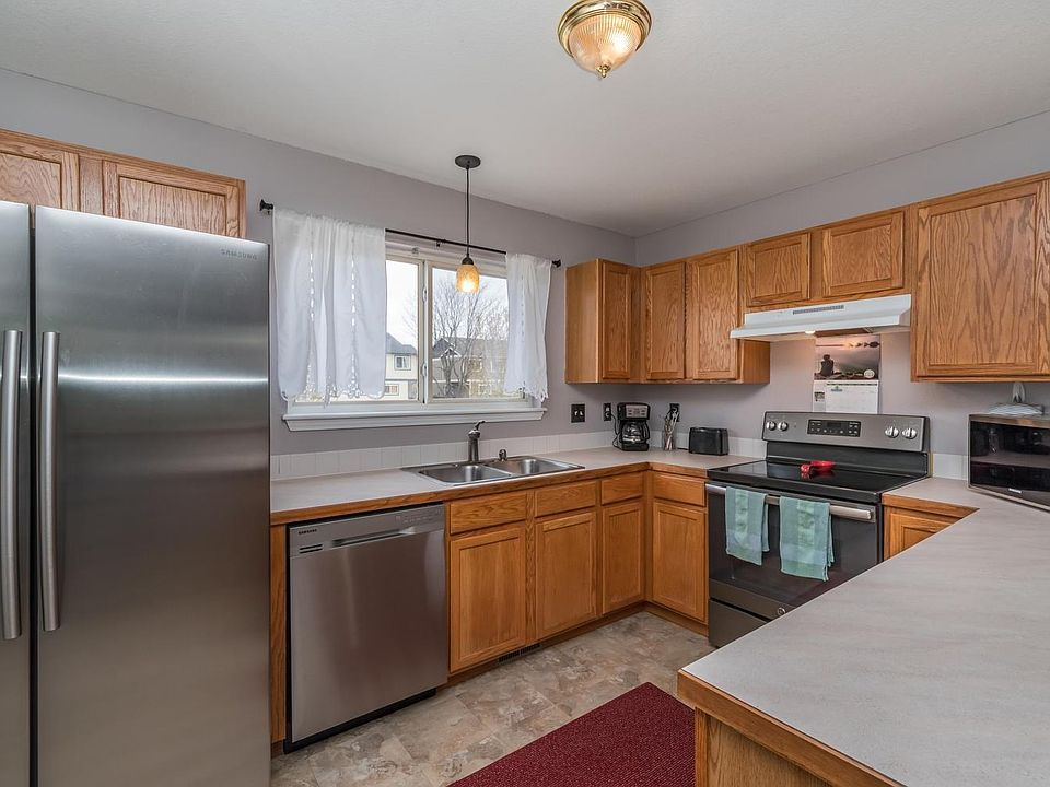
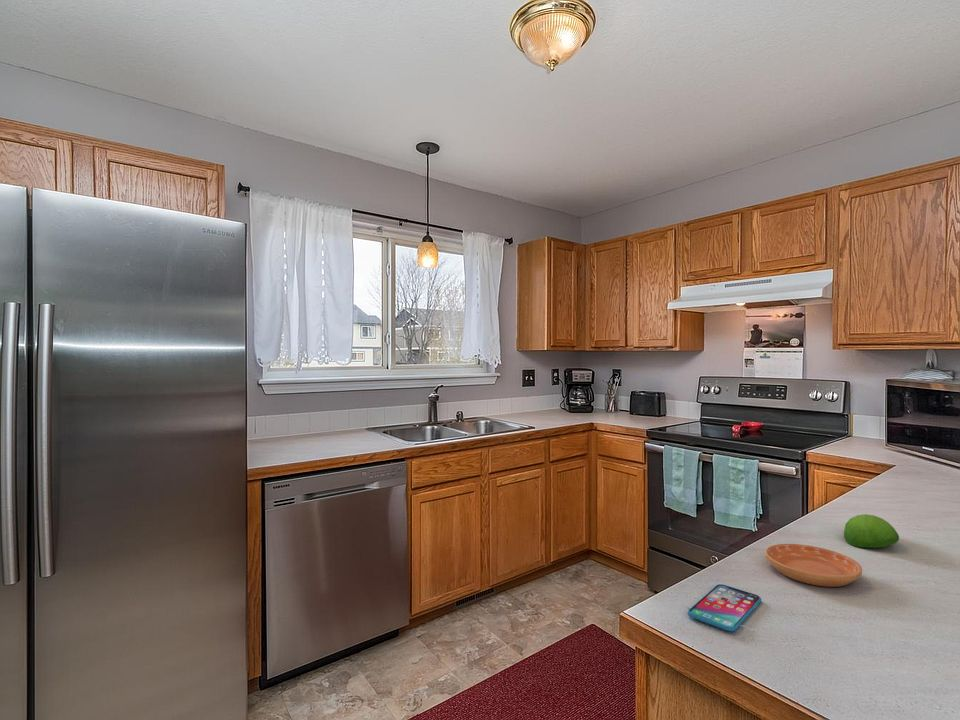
+ fruit [843,513,900,549]
+ saucer [764,543,863,588]
+ smartphone [687,583,762,633]
